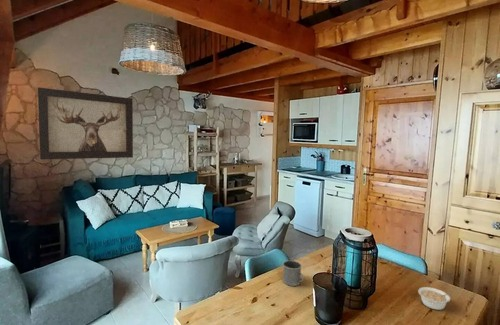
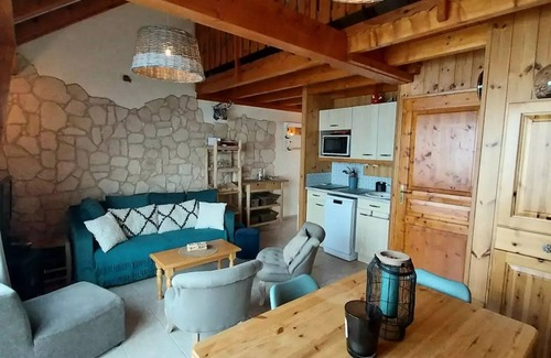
- legume [417,286,455,311]
- mug [282,260,305,287]
- wall art [37,86,134,160]
